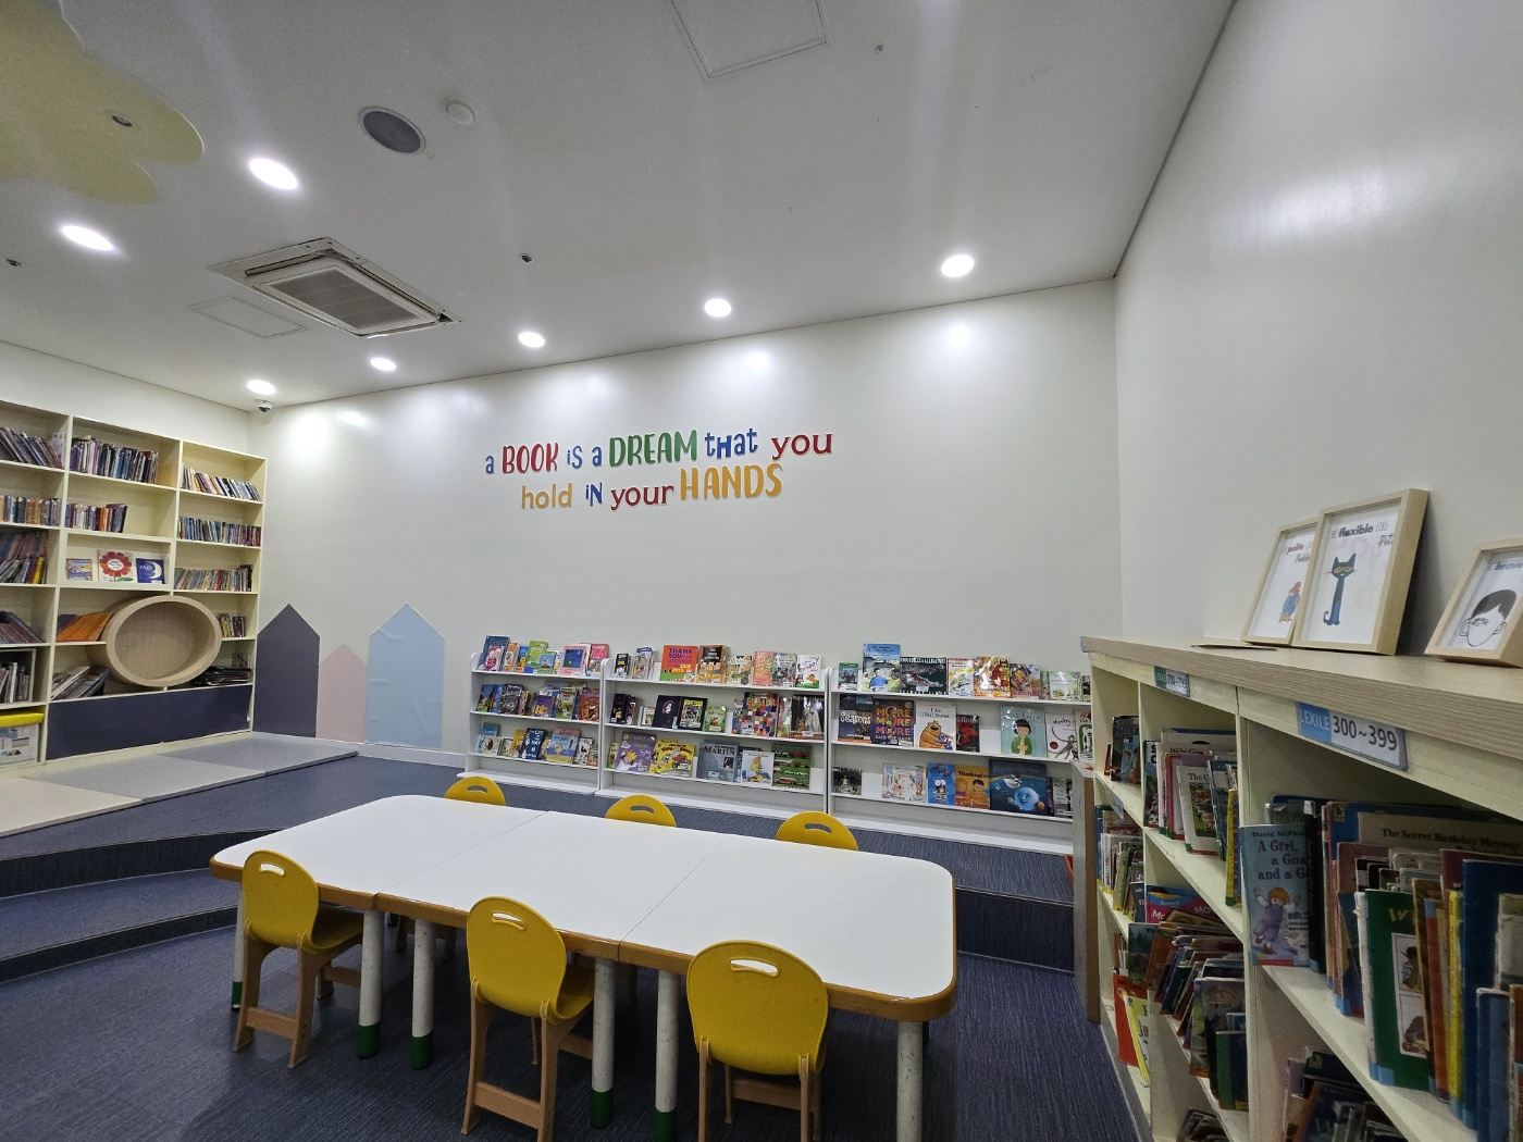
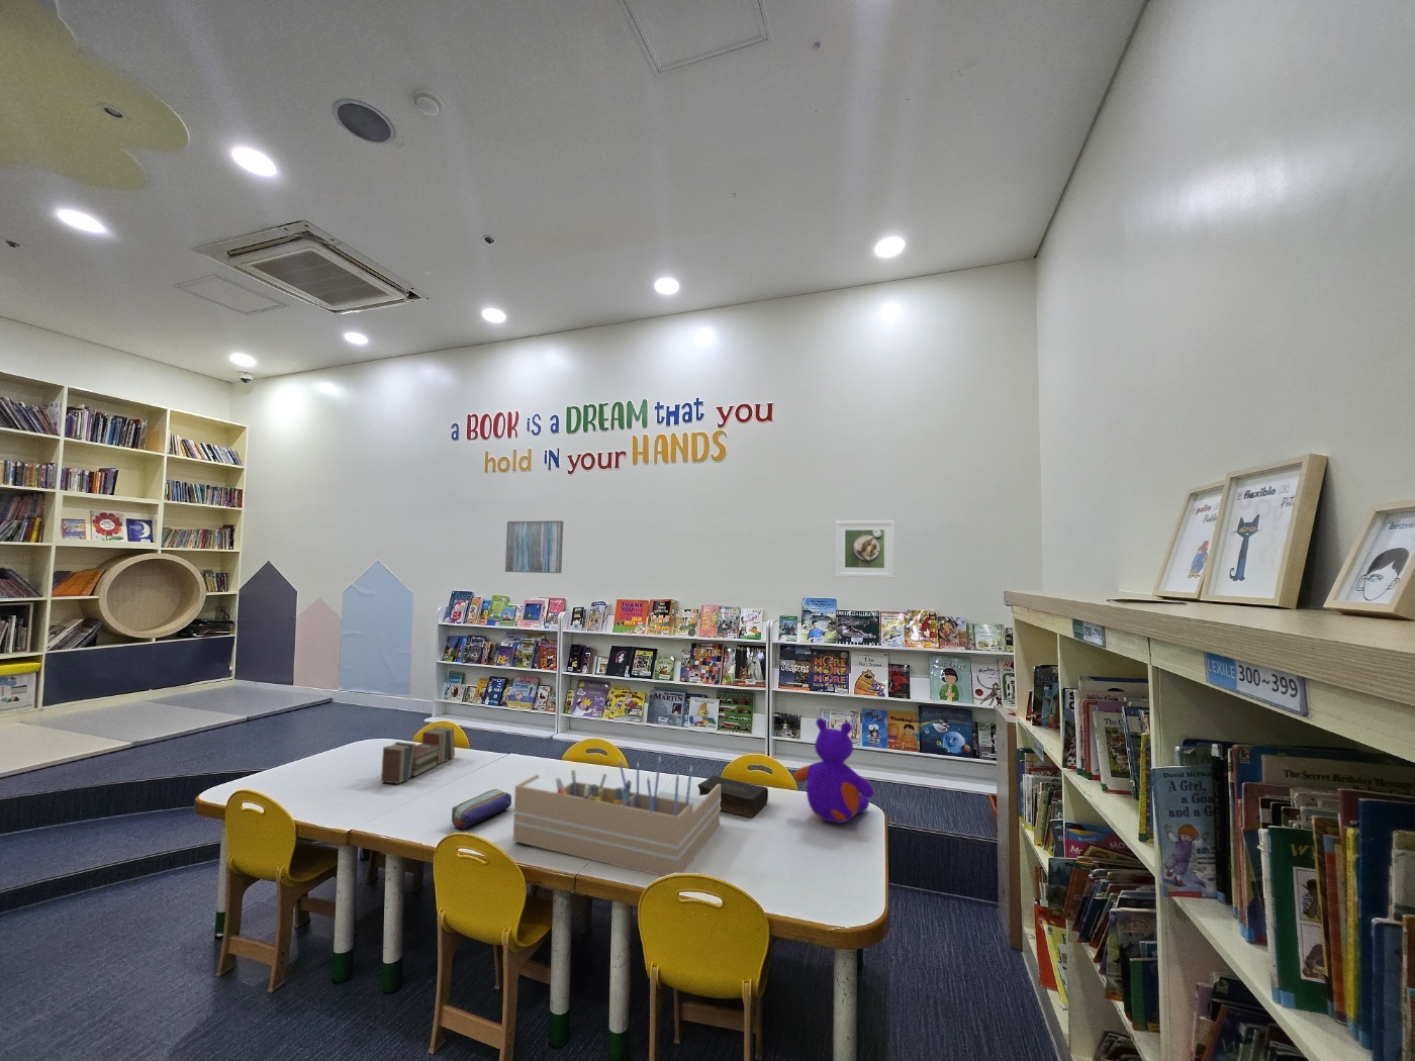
+ wall art [505,519,564,574]
+ book [696,775,769,819]
+ book [380,726,456,785]
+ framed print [835,519,896,580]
+ pencil case [451,788,513,829]
+ stuffed bear [793,718,876,825]
+ desk organizer [513,756,721,877]
